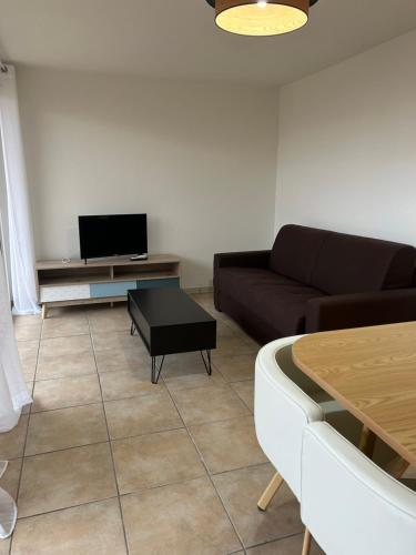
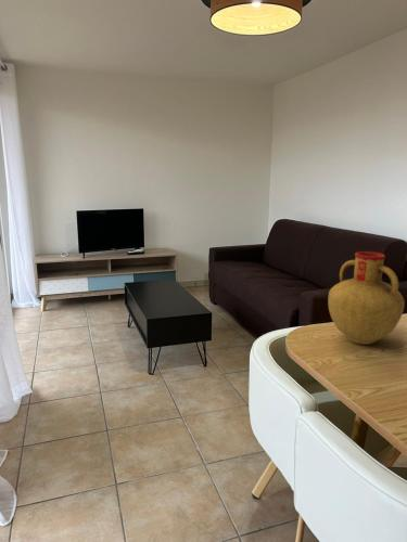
+ vase [327,250,406,346]
